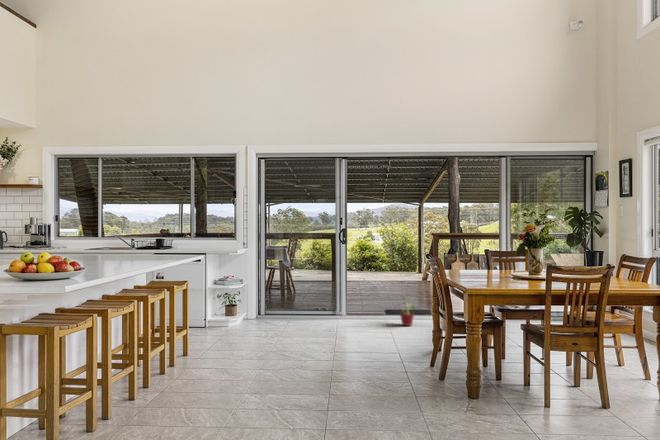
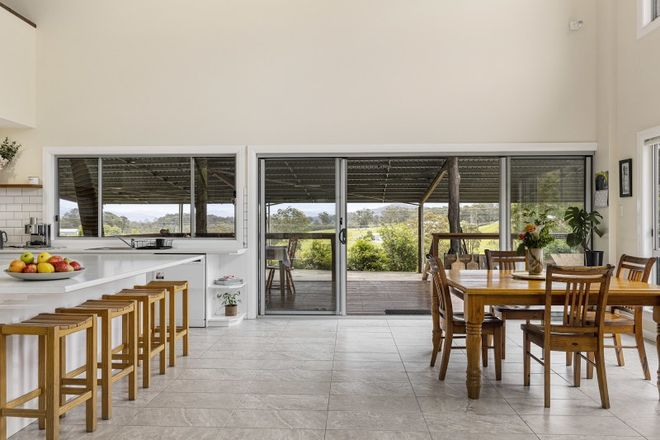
- potted plant [397,292,419,327]
